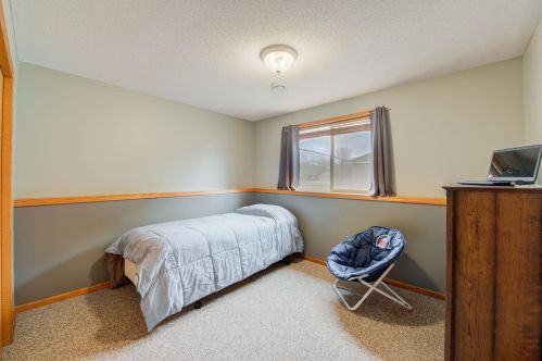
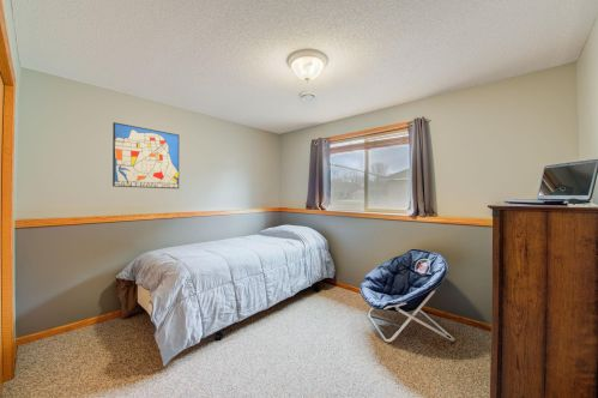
+ wall art [111,121,180,189]
